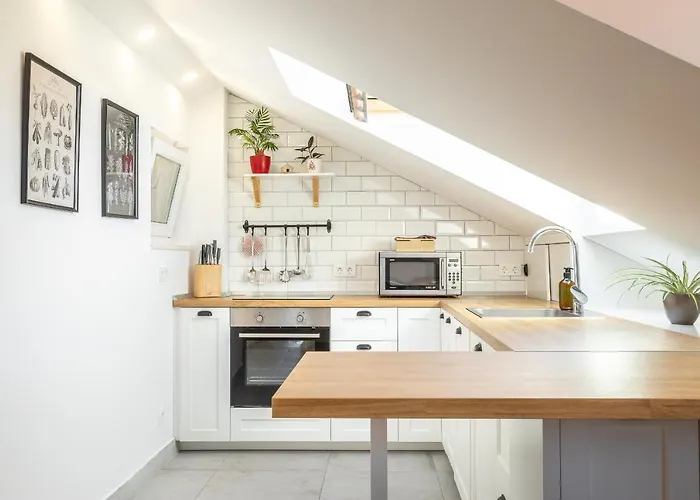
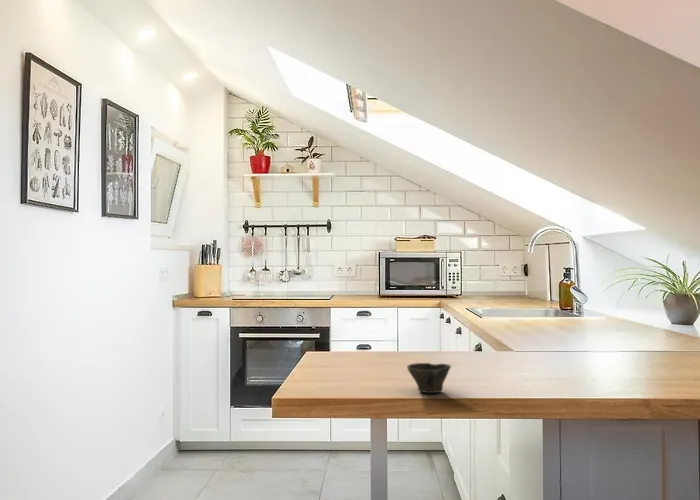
+ cup [406,362,452,394]
